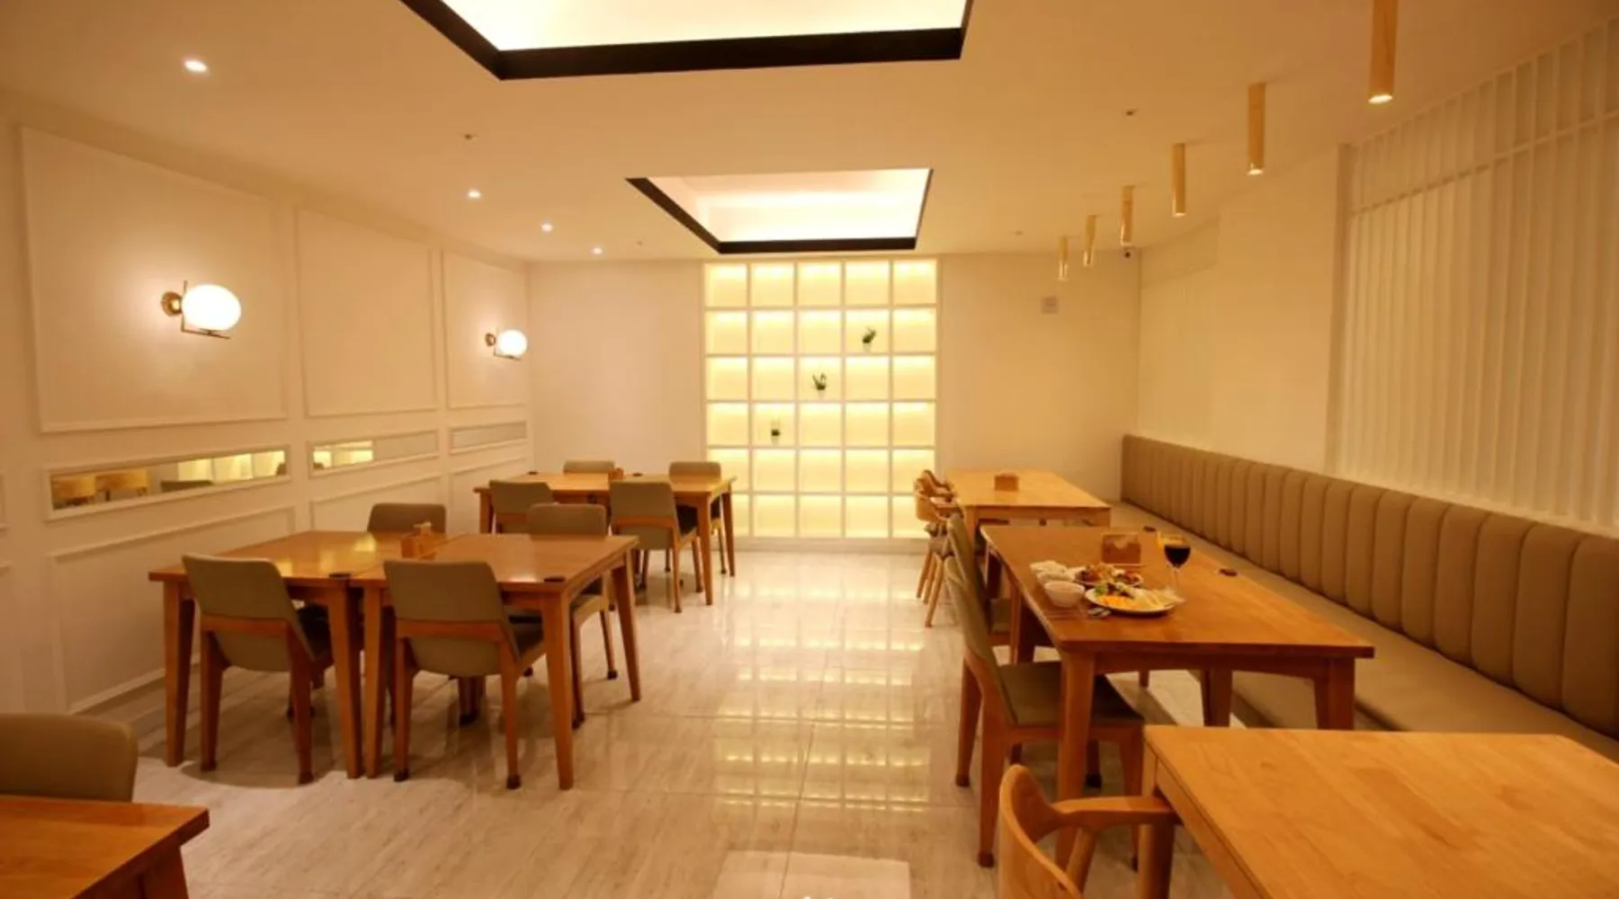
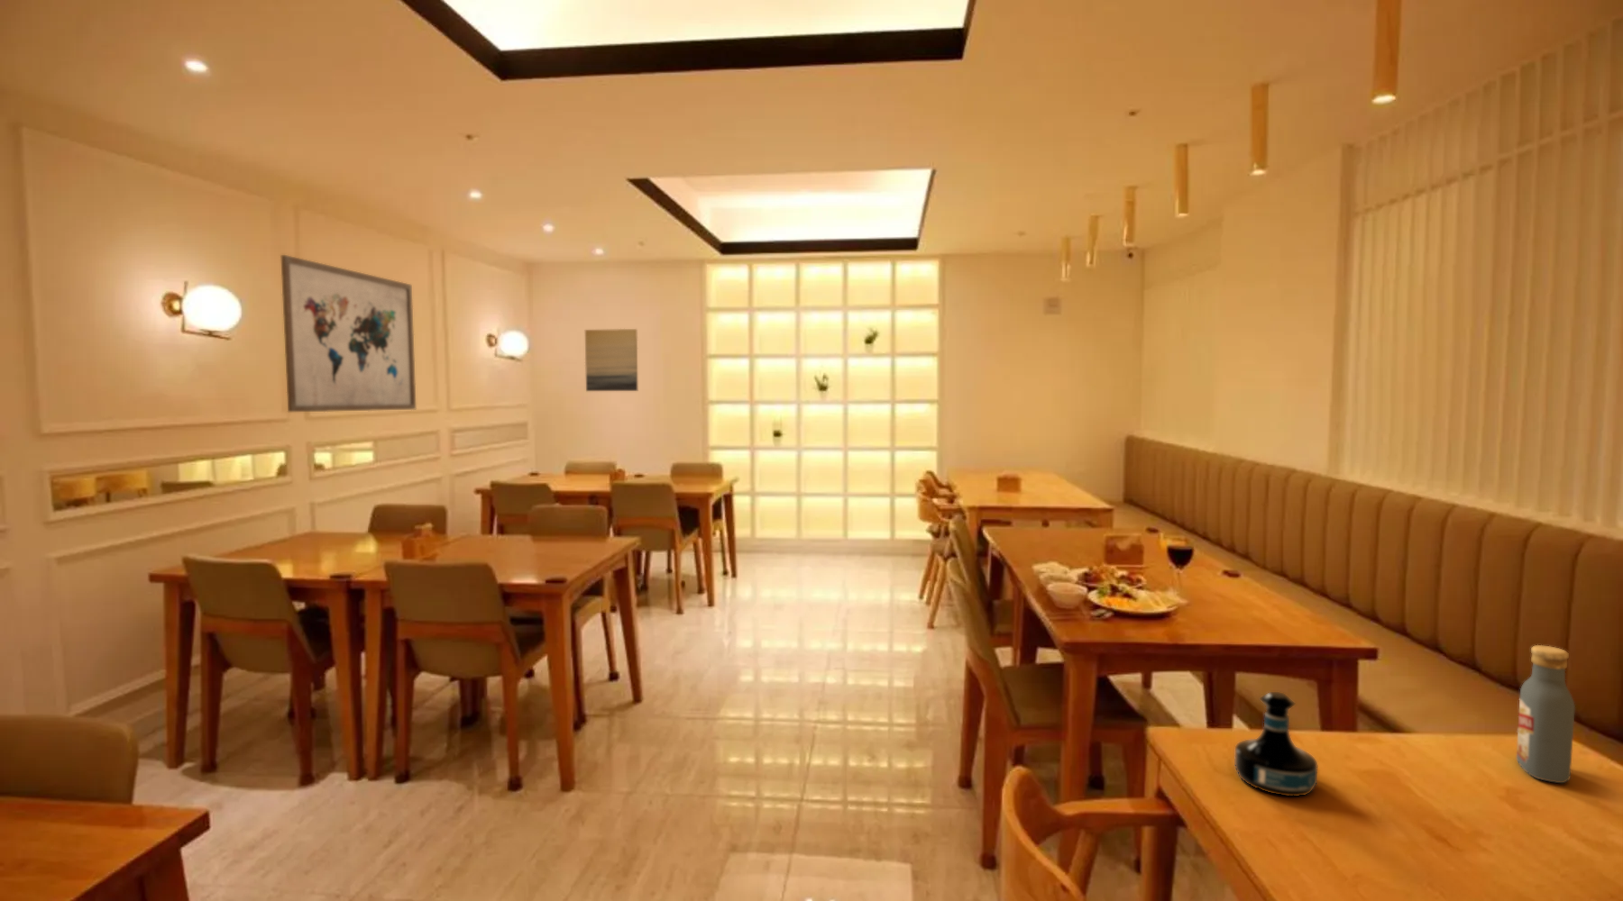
+ tequila bottle [1233,691,1318,798]
+ wall art [584,328,638,392]
+ vodka [1515,645,1576,783]
+ wall art [280,254,416,413]
